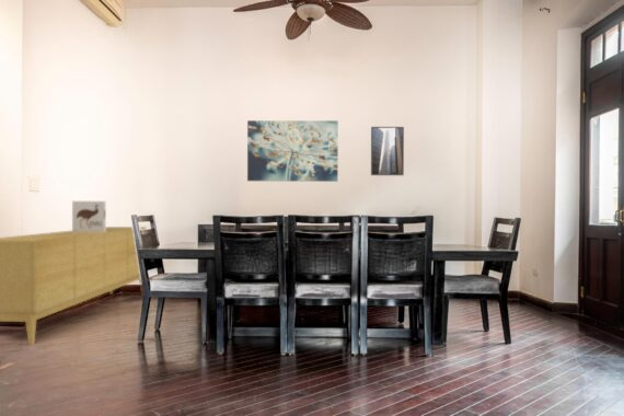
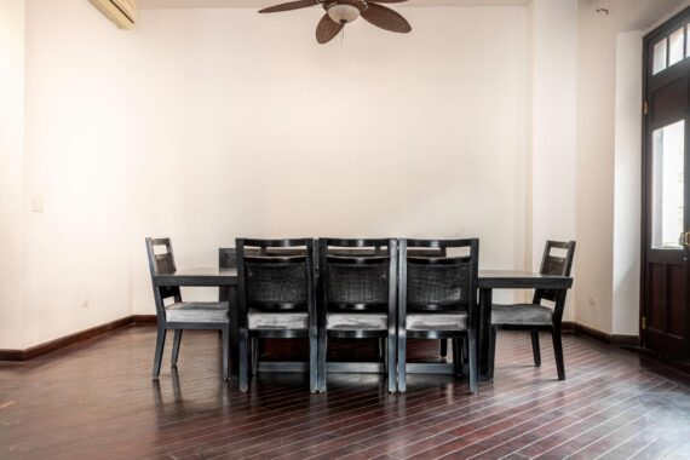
- sideboard [0,226,148,346]
- decorative box [71,200,107,232]
- wall art [246,119,339,183]
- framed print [370,126,405,176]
